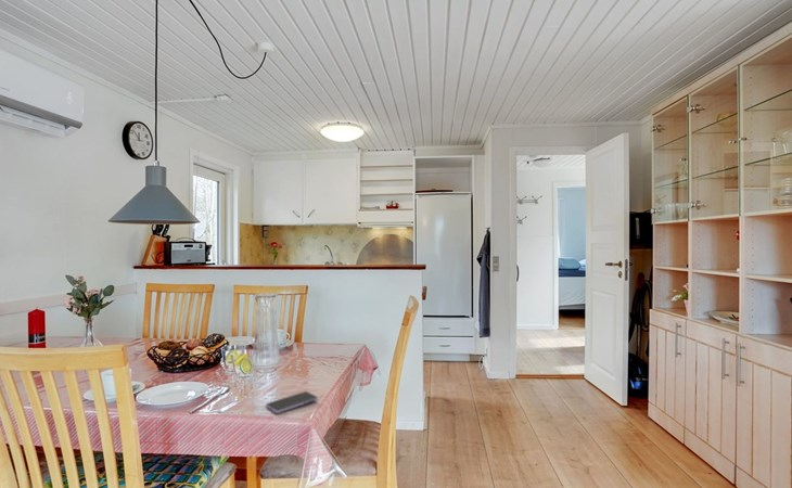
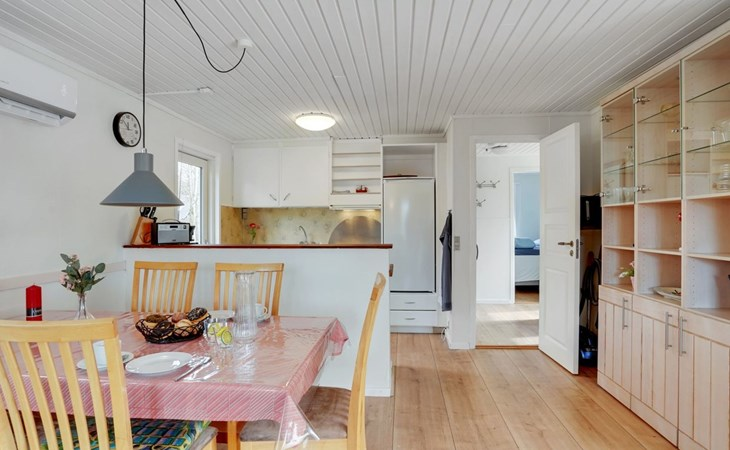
- smartphone [265,390,319,414]
